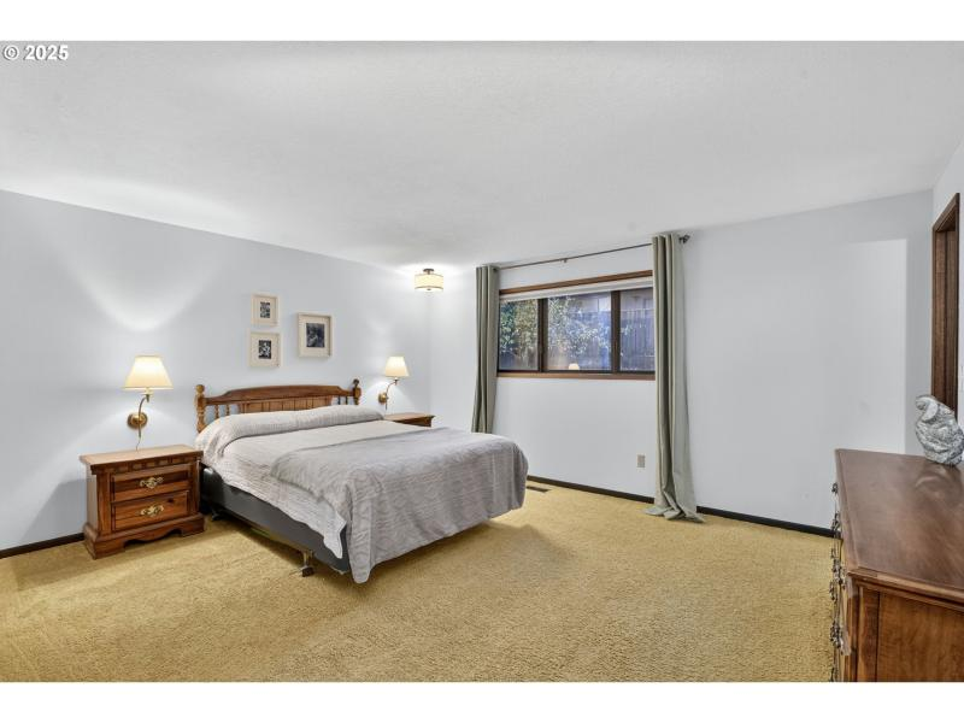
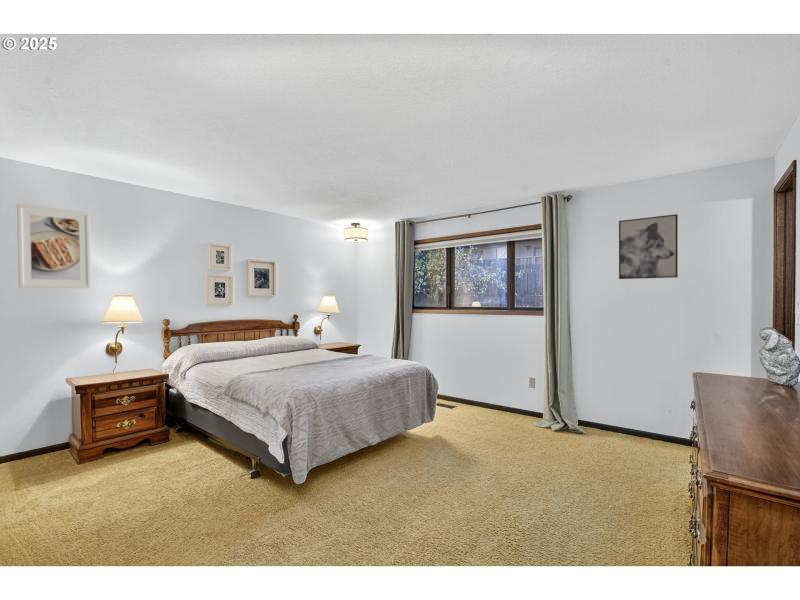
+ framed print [16,203,92,289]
+ wall art [618,213,679,280]
